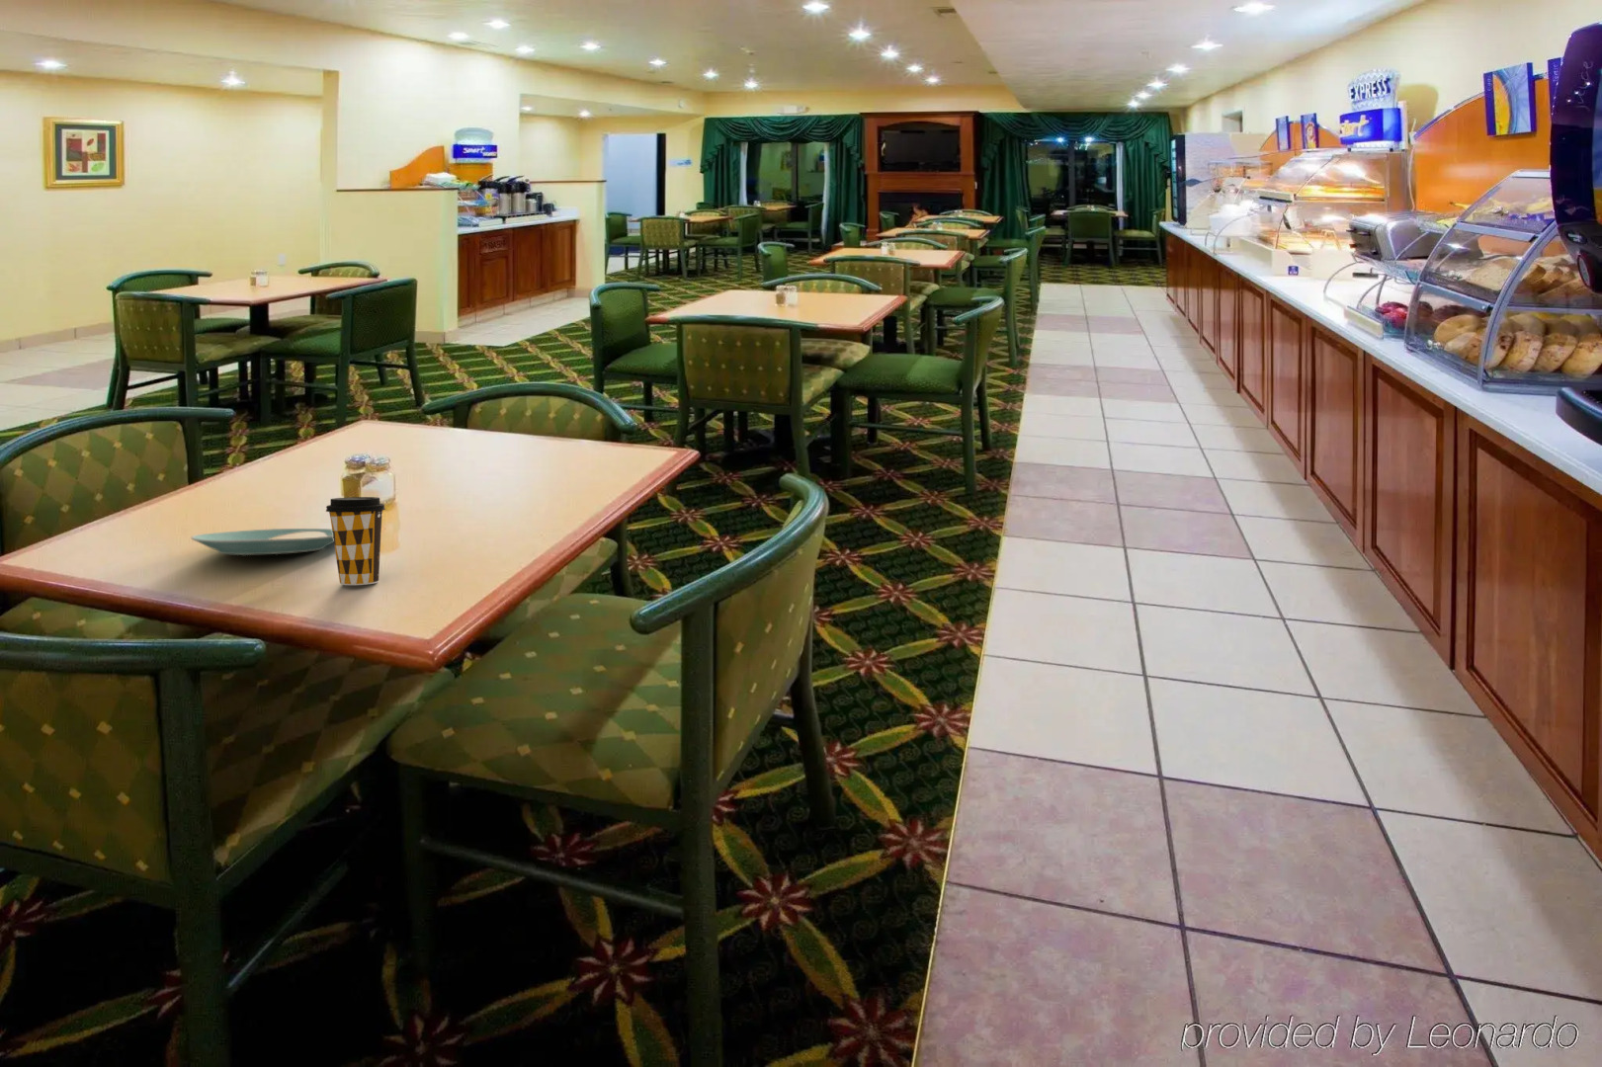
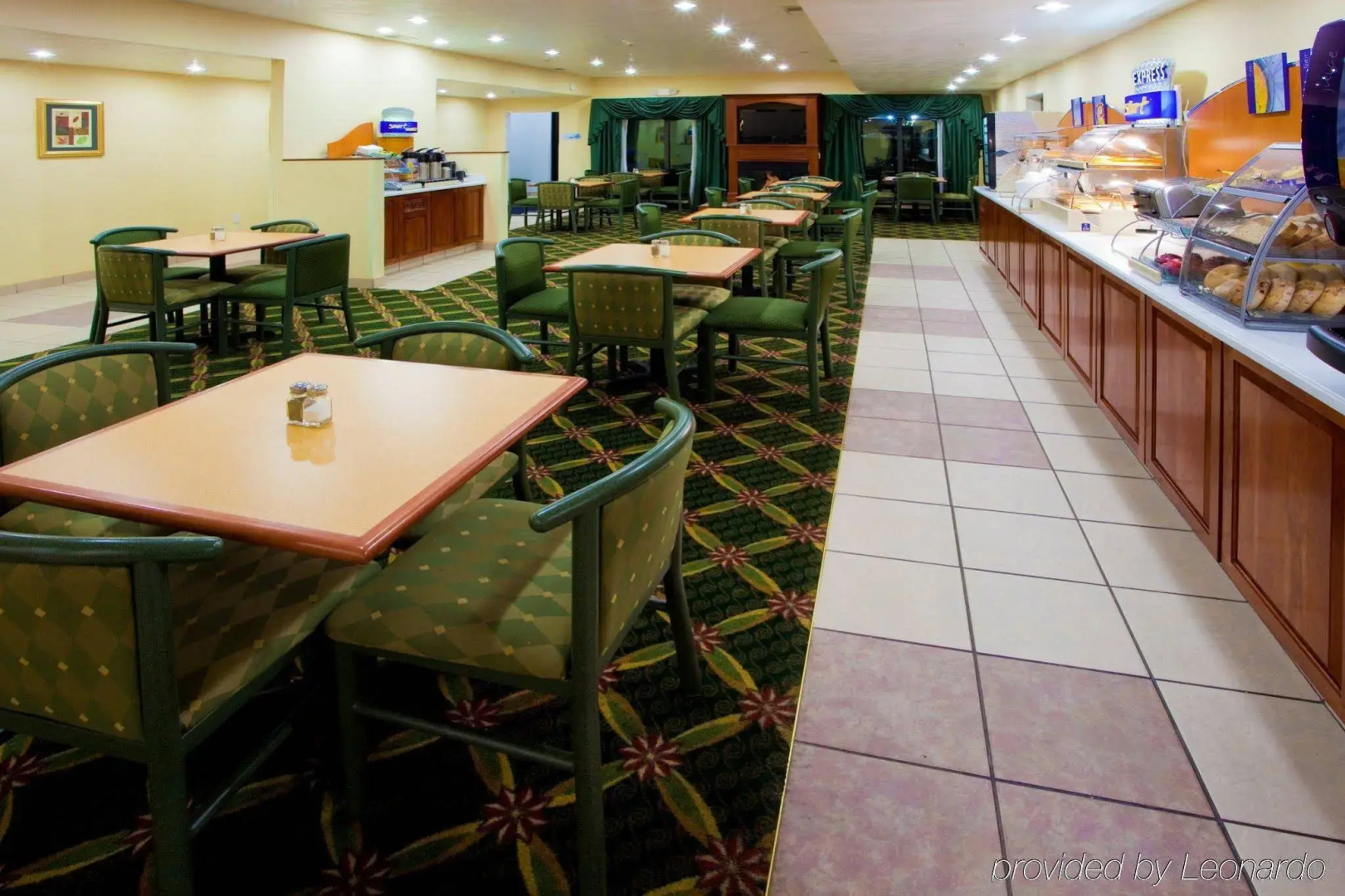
- coffee cup [325,495,386,586]
- plate [189,528,334,556]
